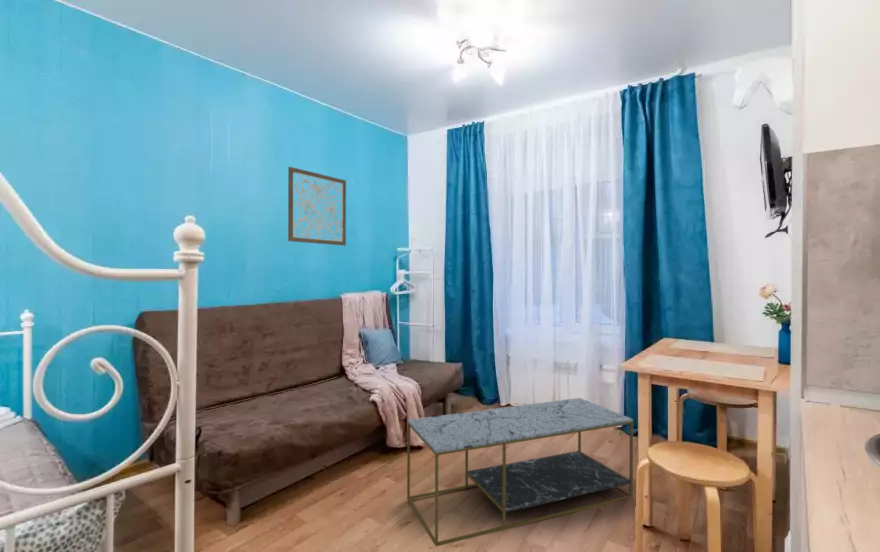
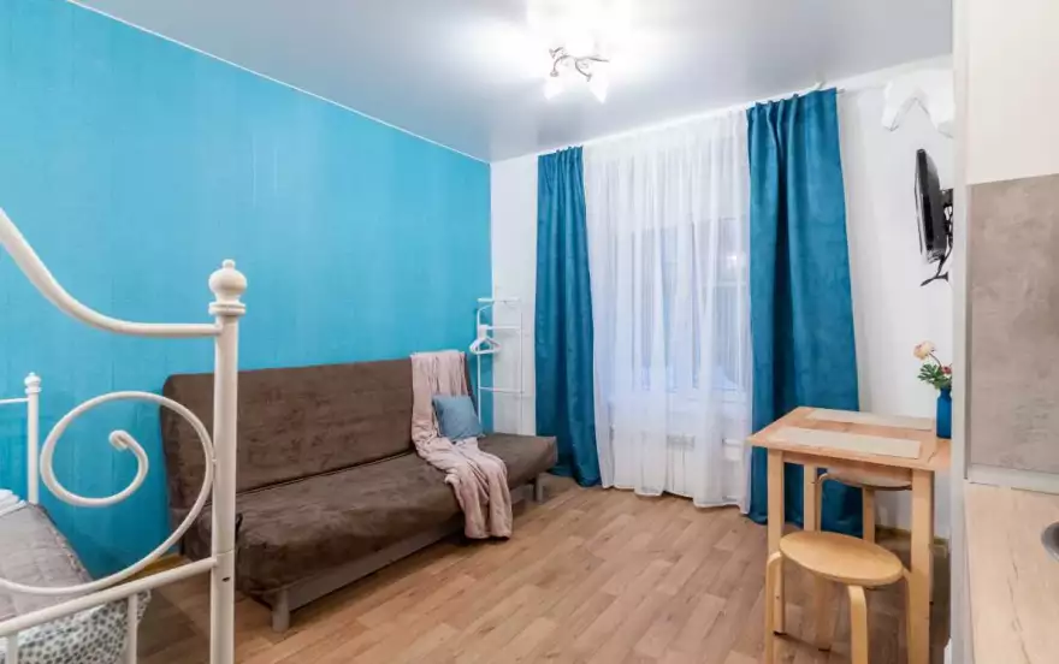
- wall art [287,166,347,247]
- coffee table [406,397,634,547]
